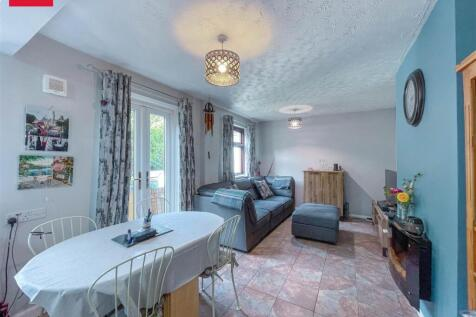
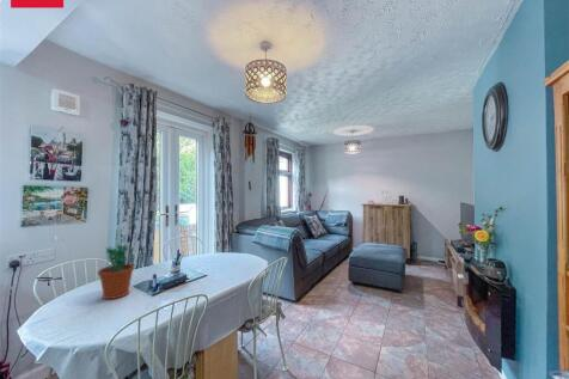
+ flower pot [97,243,135,300]
